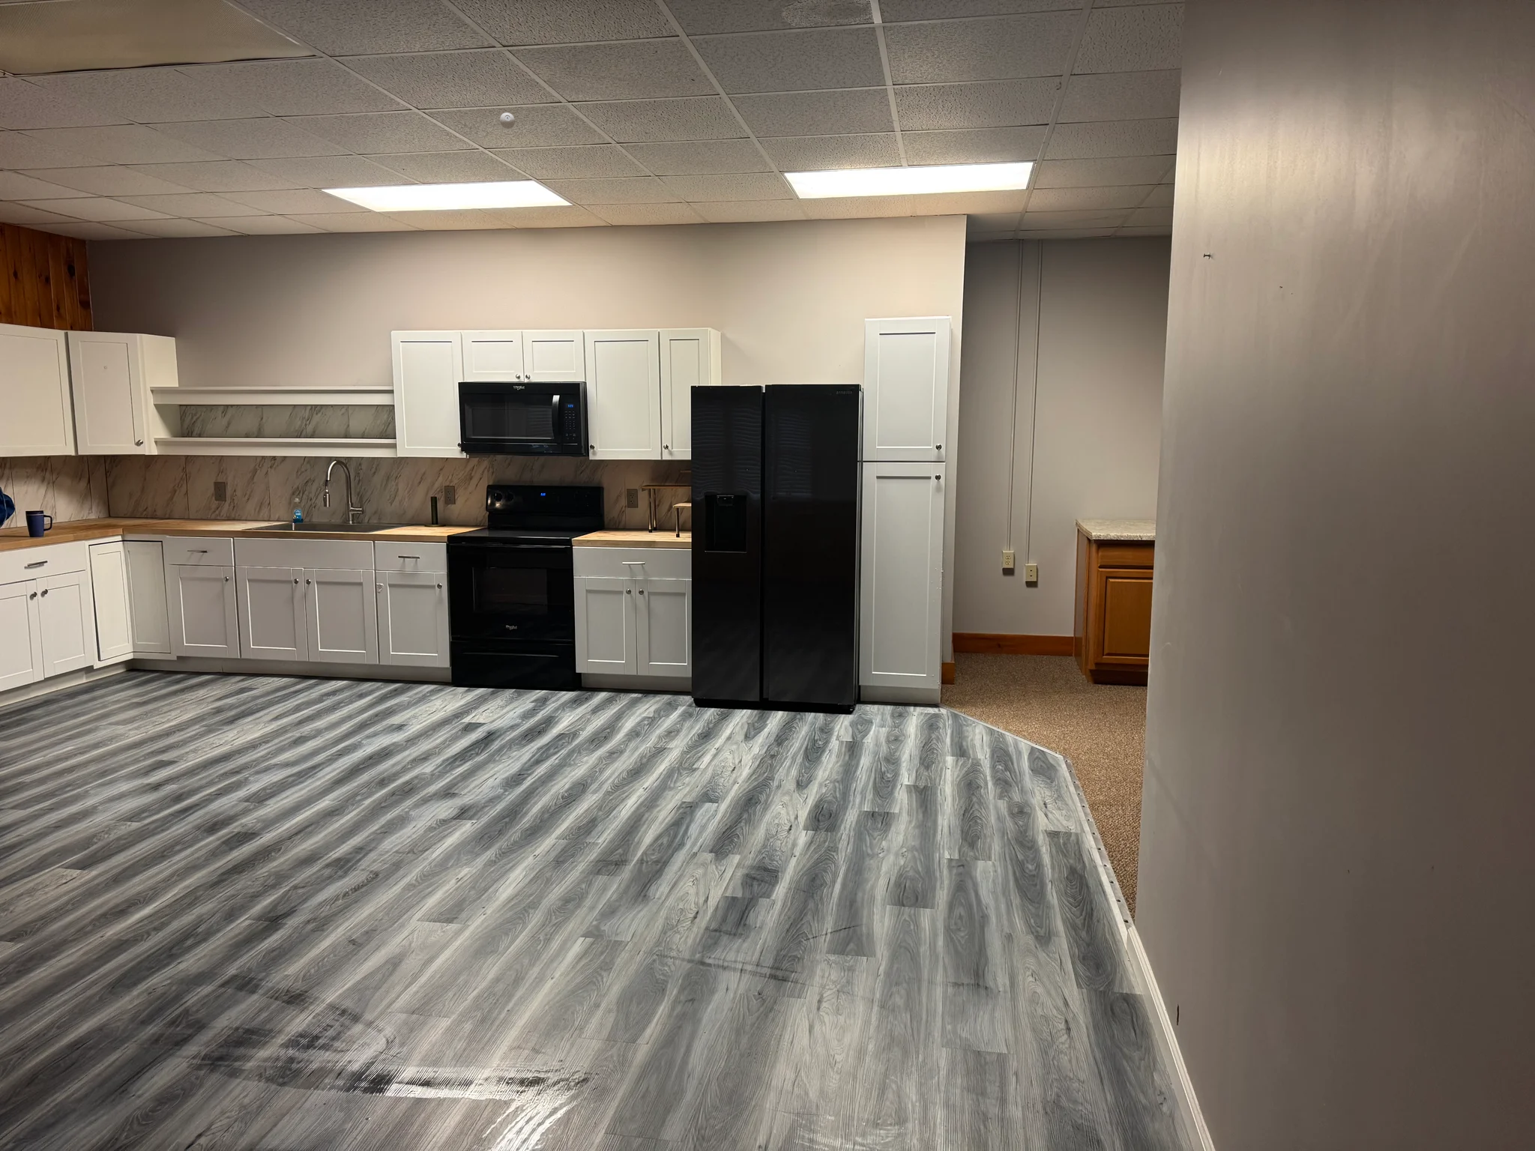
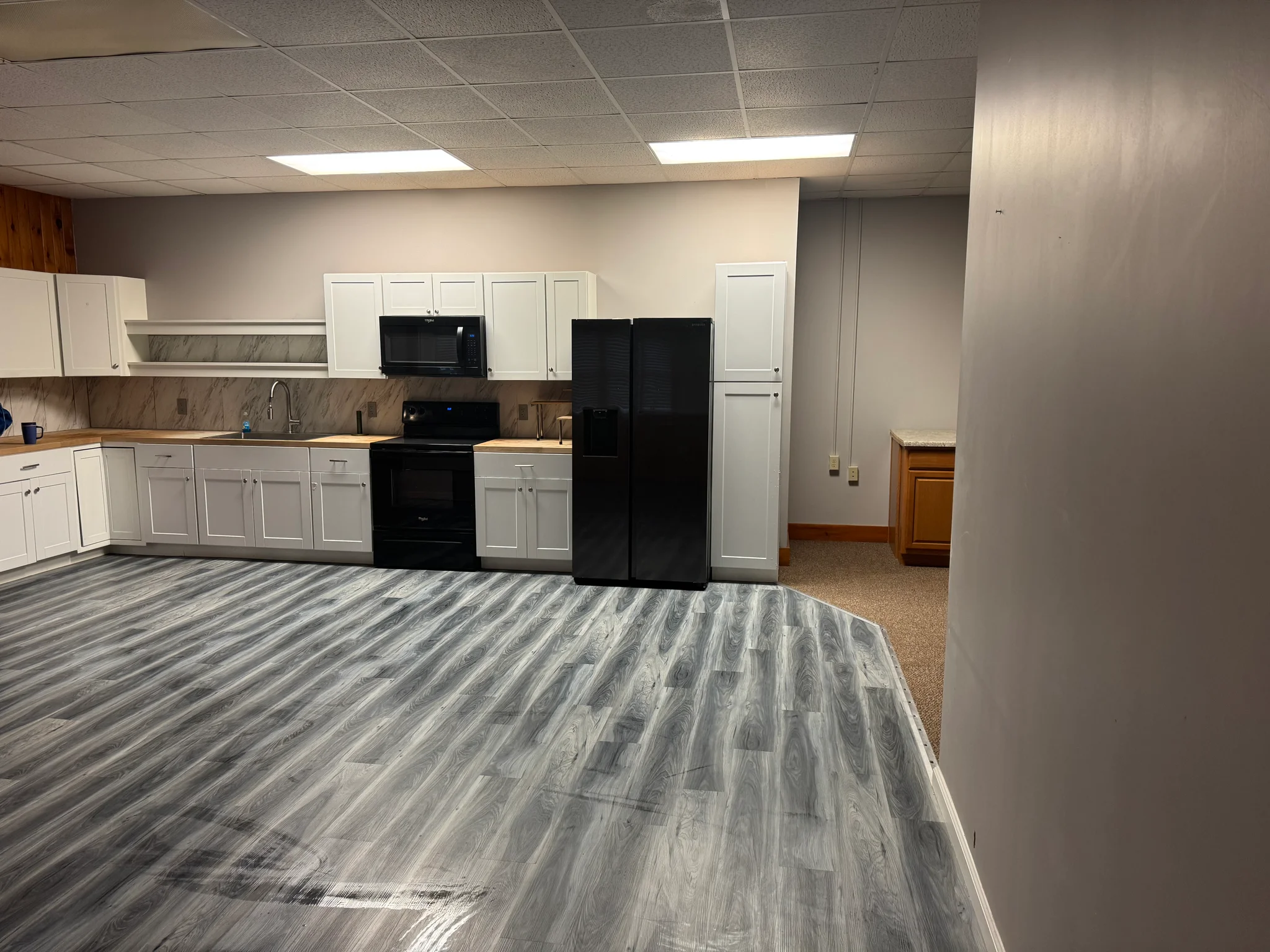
- eyeball [499,112,516,129]
